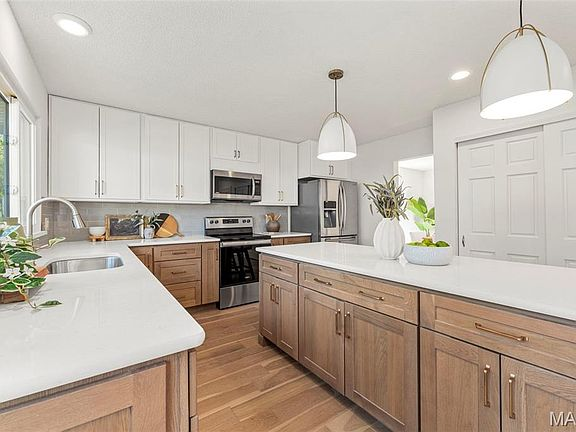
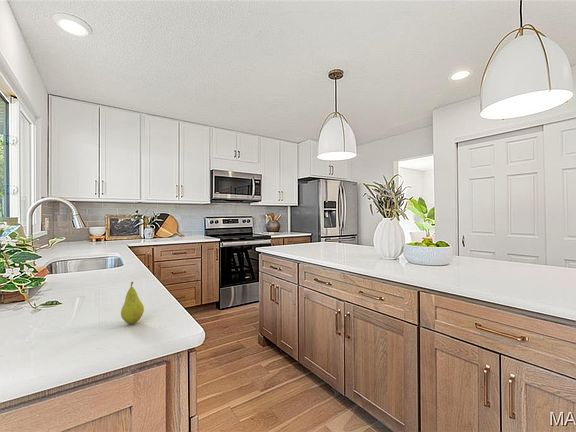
+ fruit [120,281,145,325]
